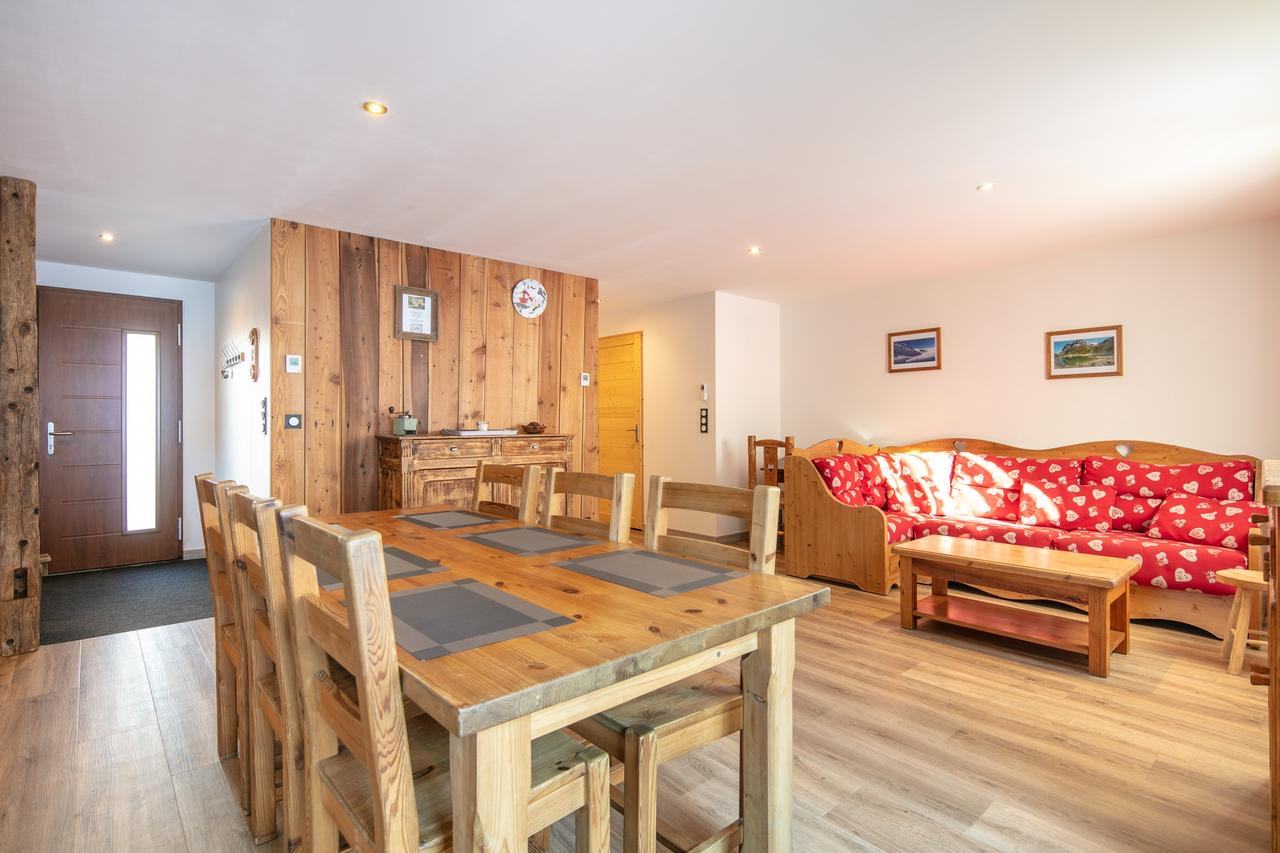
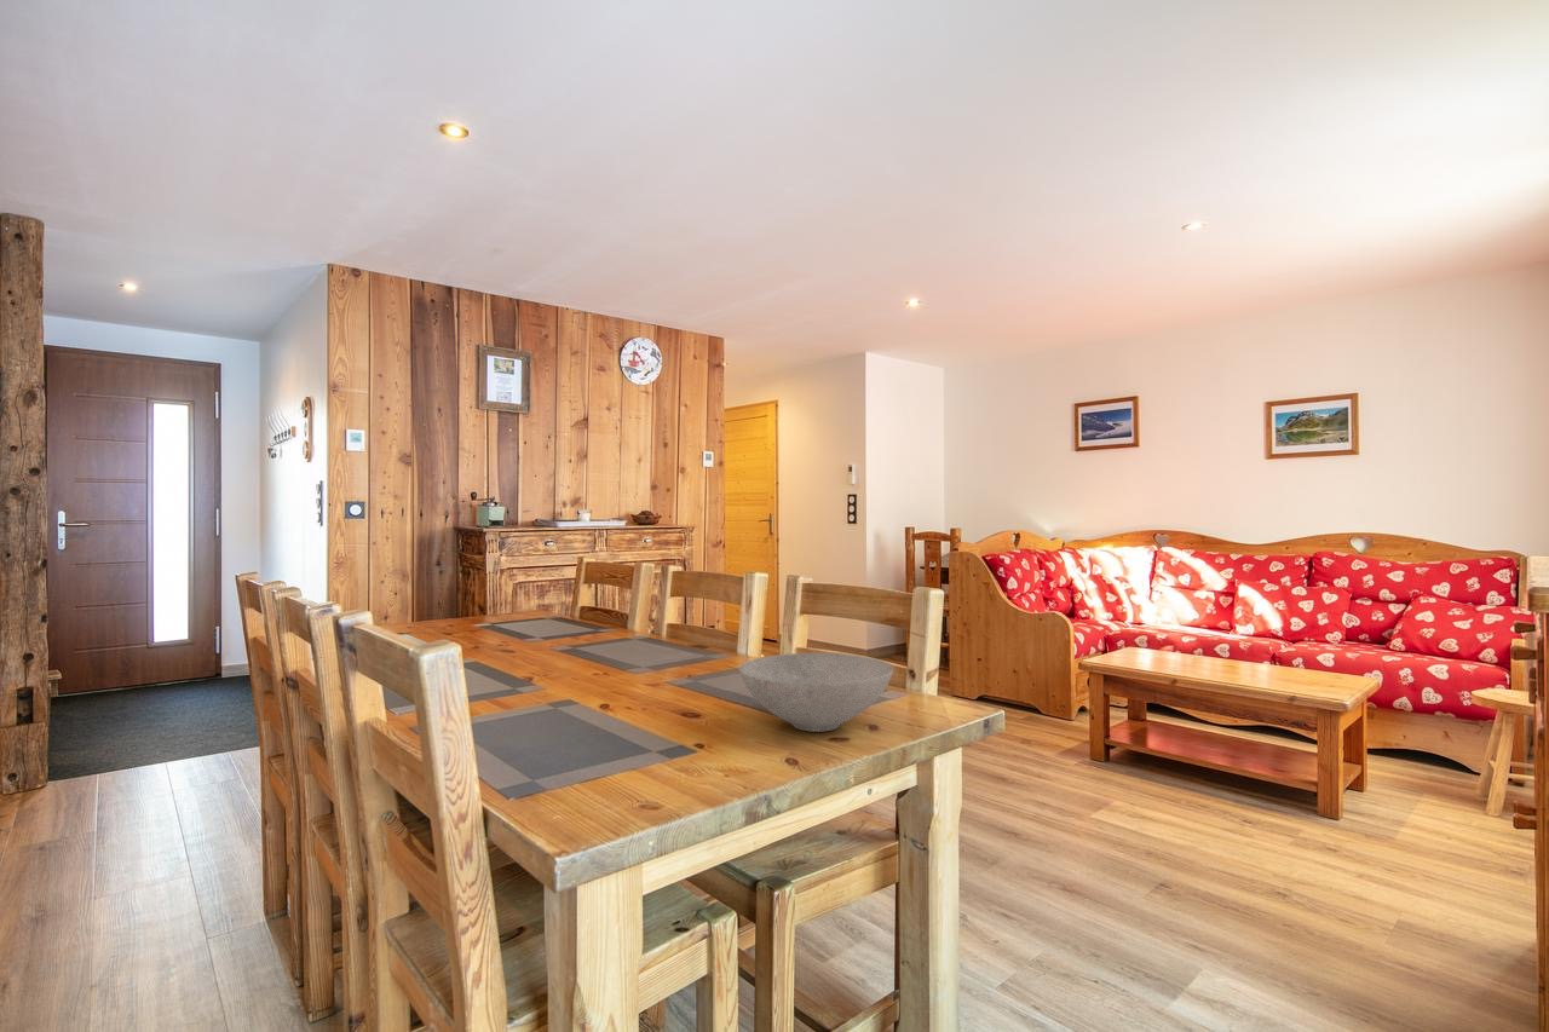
+ bowl [738,652,894,733]
